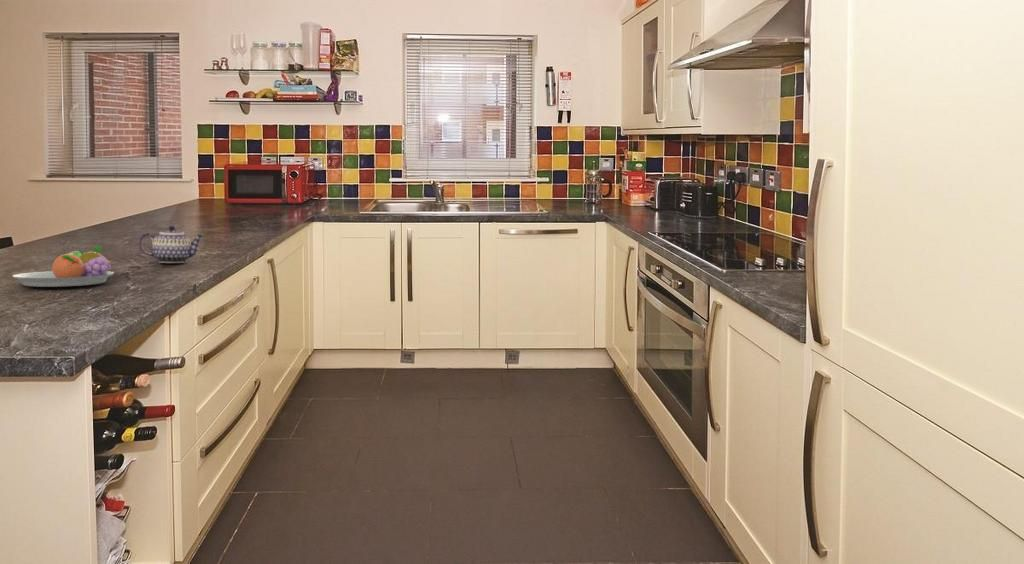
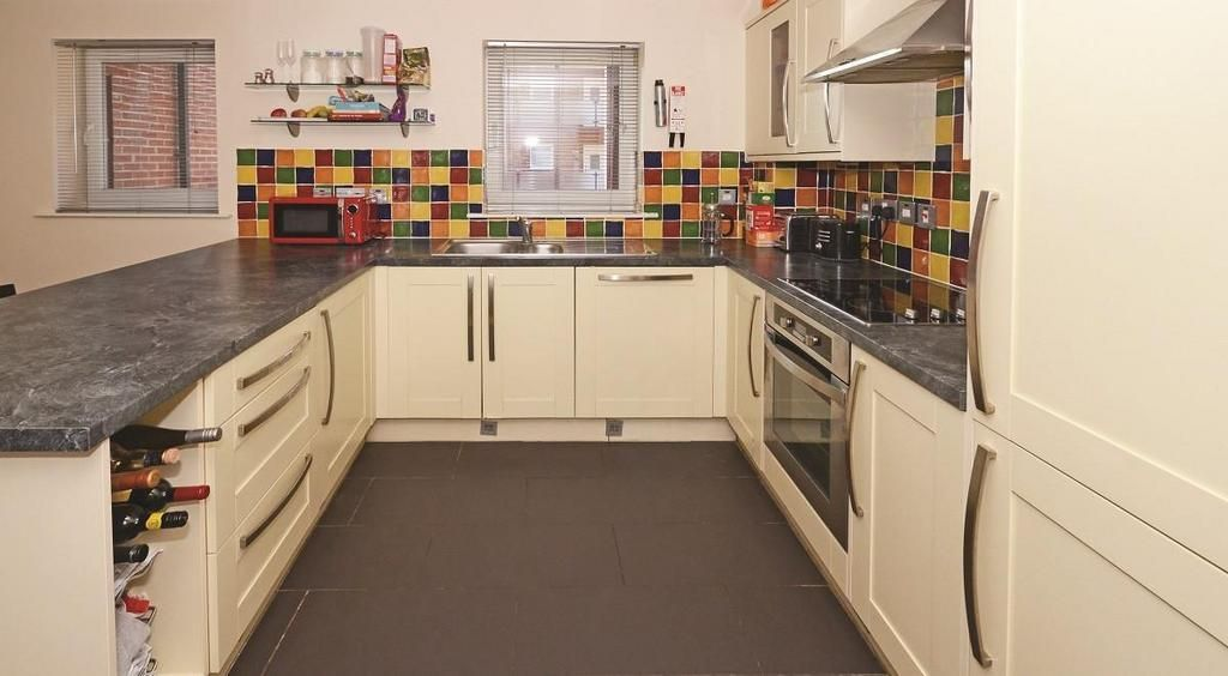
- fruit bowl [12,245,115,288]
- teapot [138,225,205,264]
